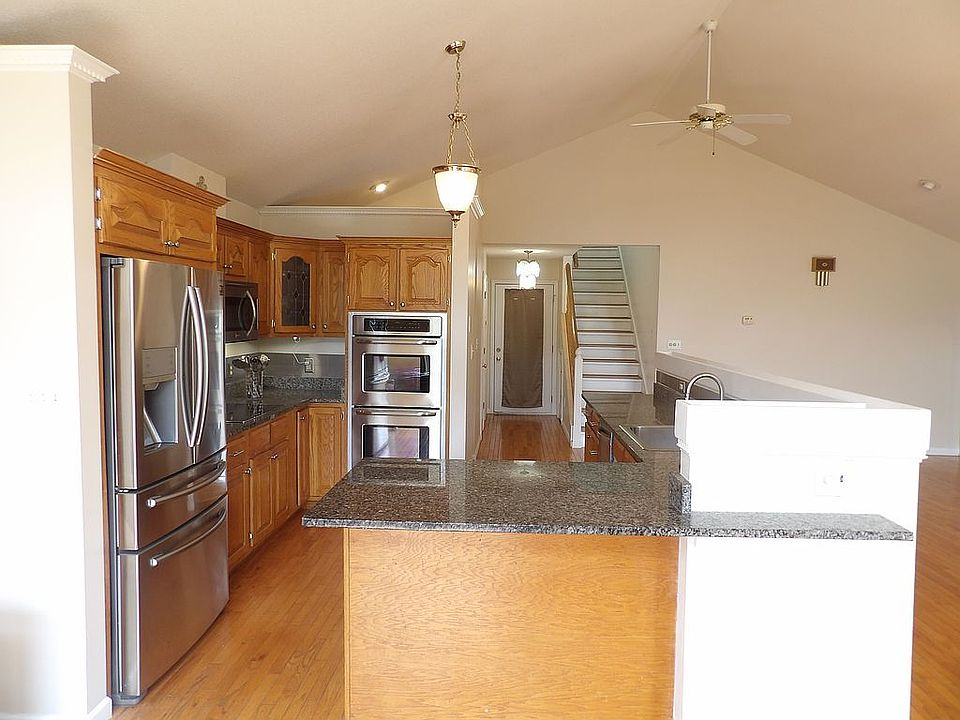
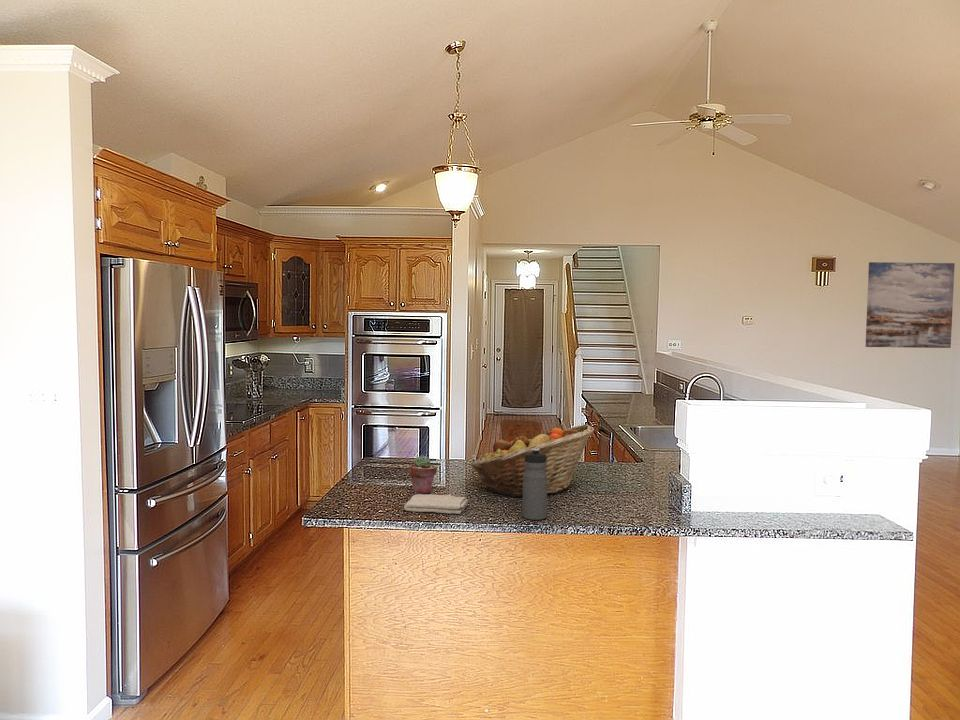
+ water bottle [521,448,548,521]
+ washcloth [403,493,469,515]
+ wall art [864,261,956,349]
+ fruit basket [470,424,595,498]
+ potted succulent [408,454,438,495]
